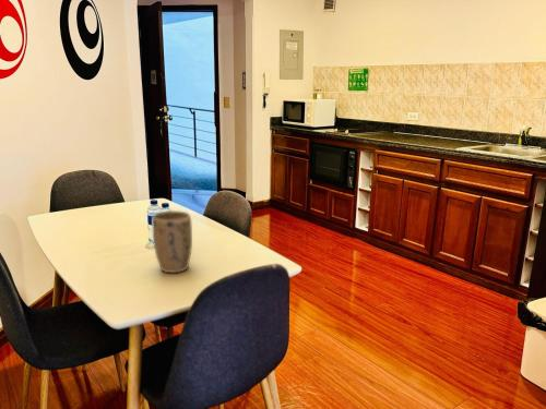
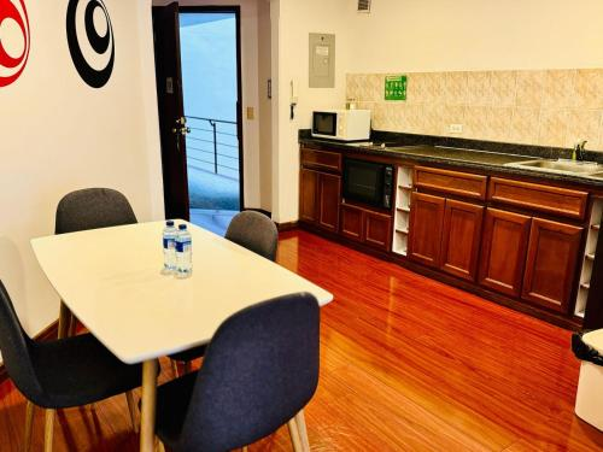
- plant pot [151,209,193,274]
